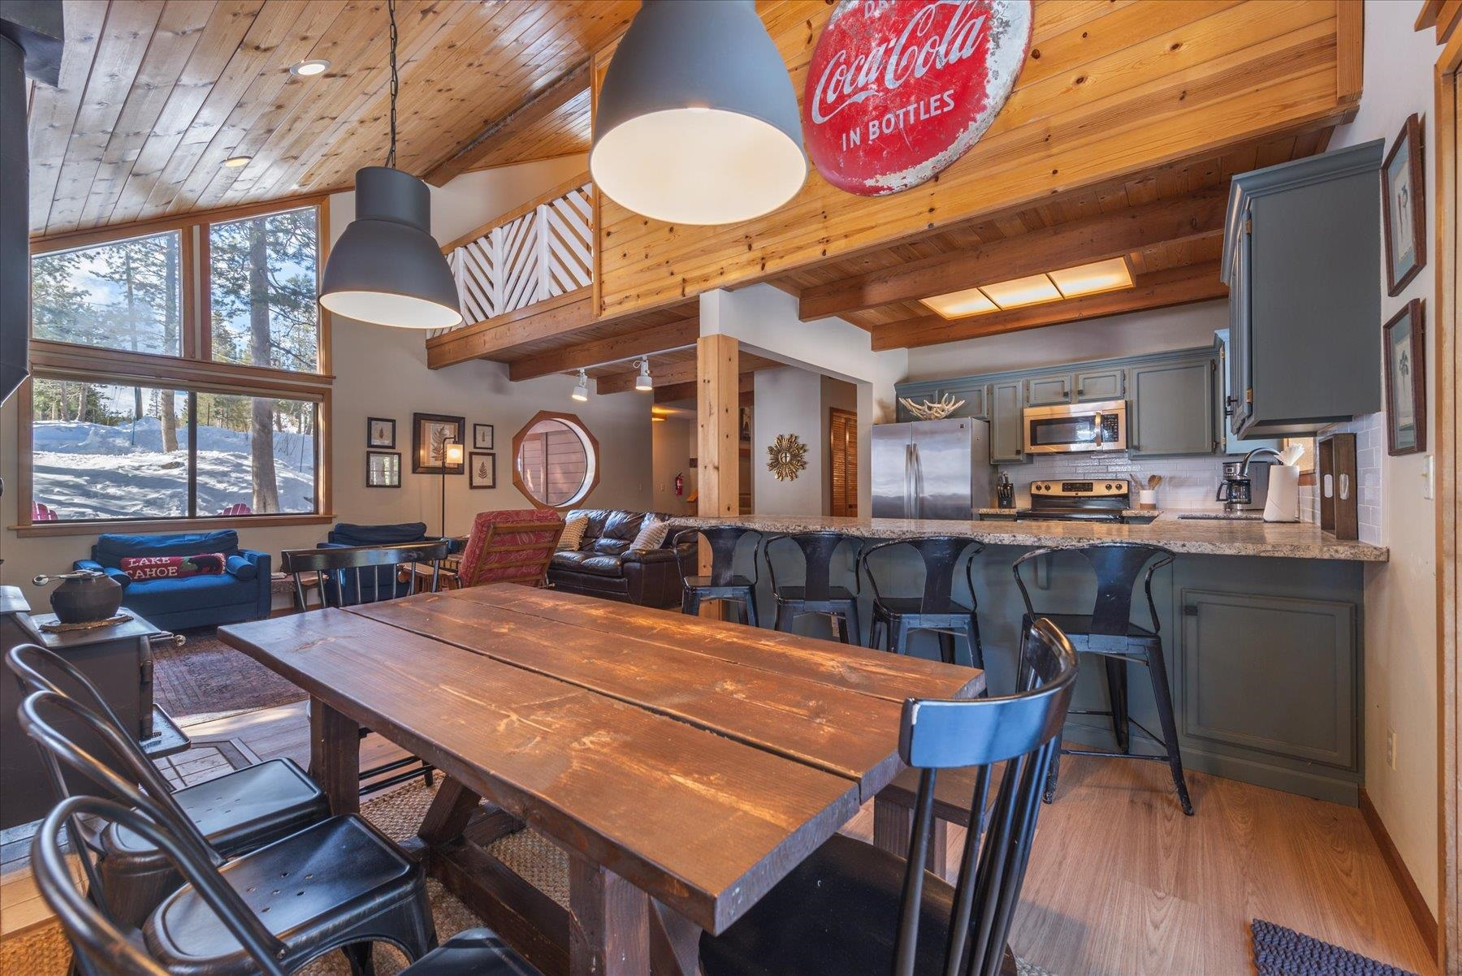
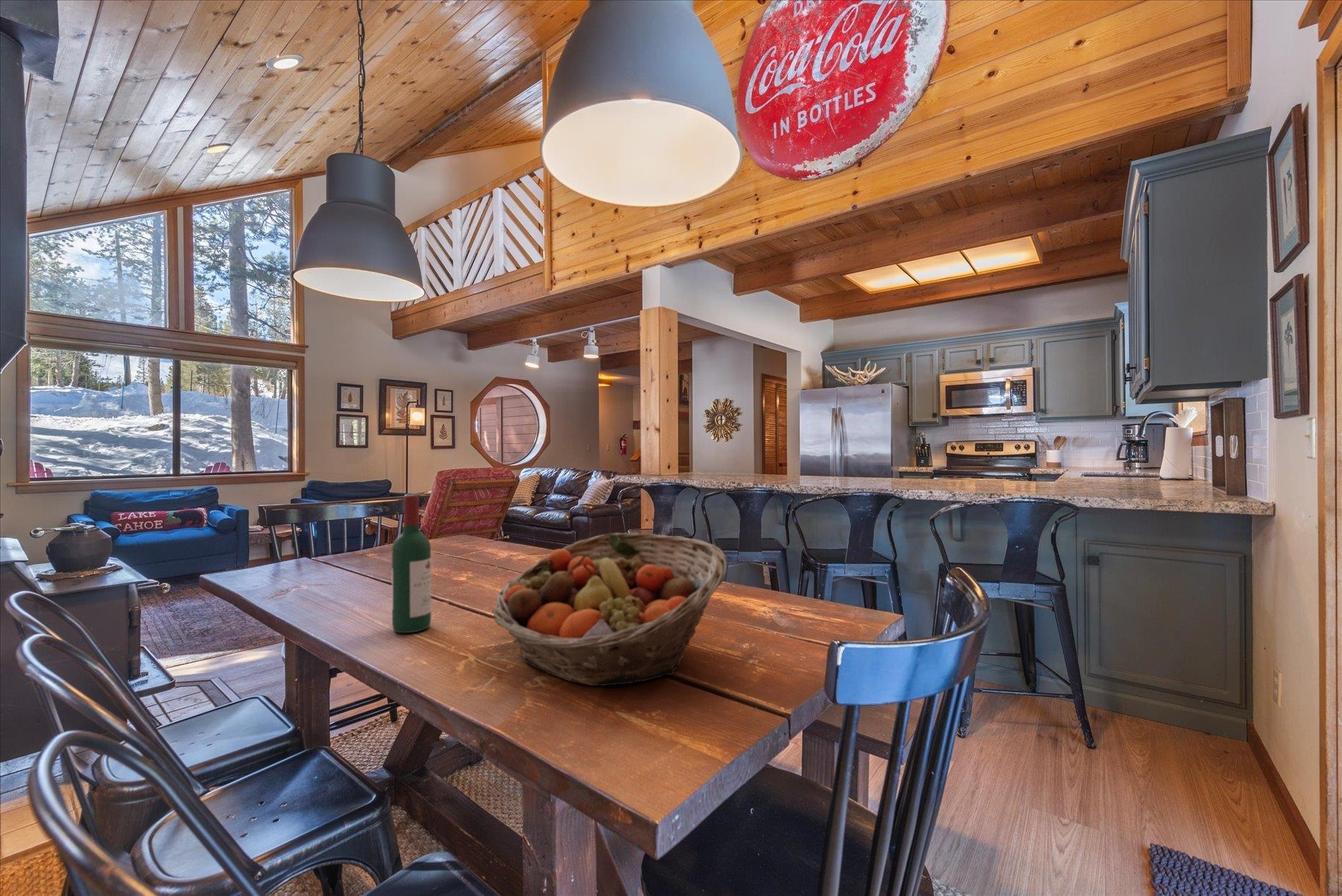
+ fruit basket [492,532,728,687]
+ wine bottle [391,494,432,634]
